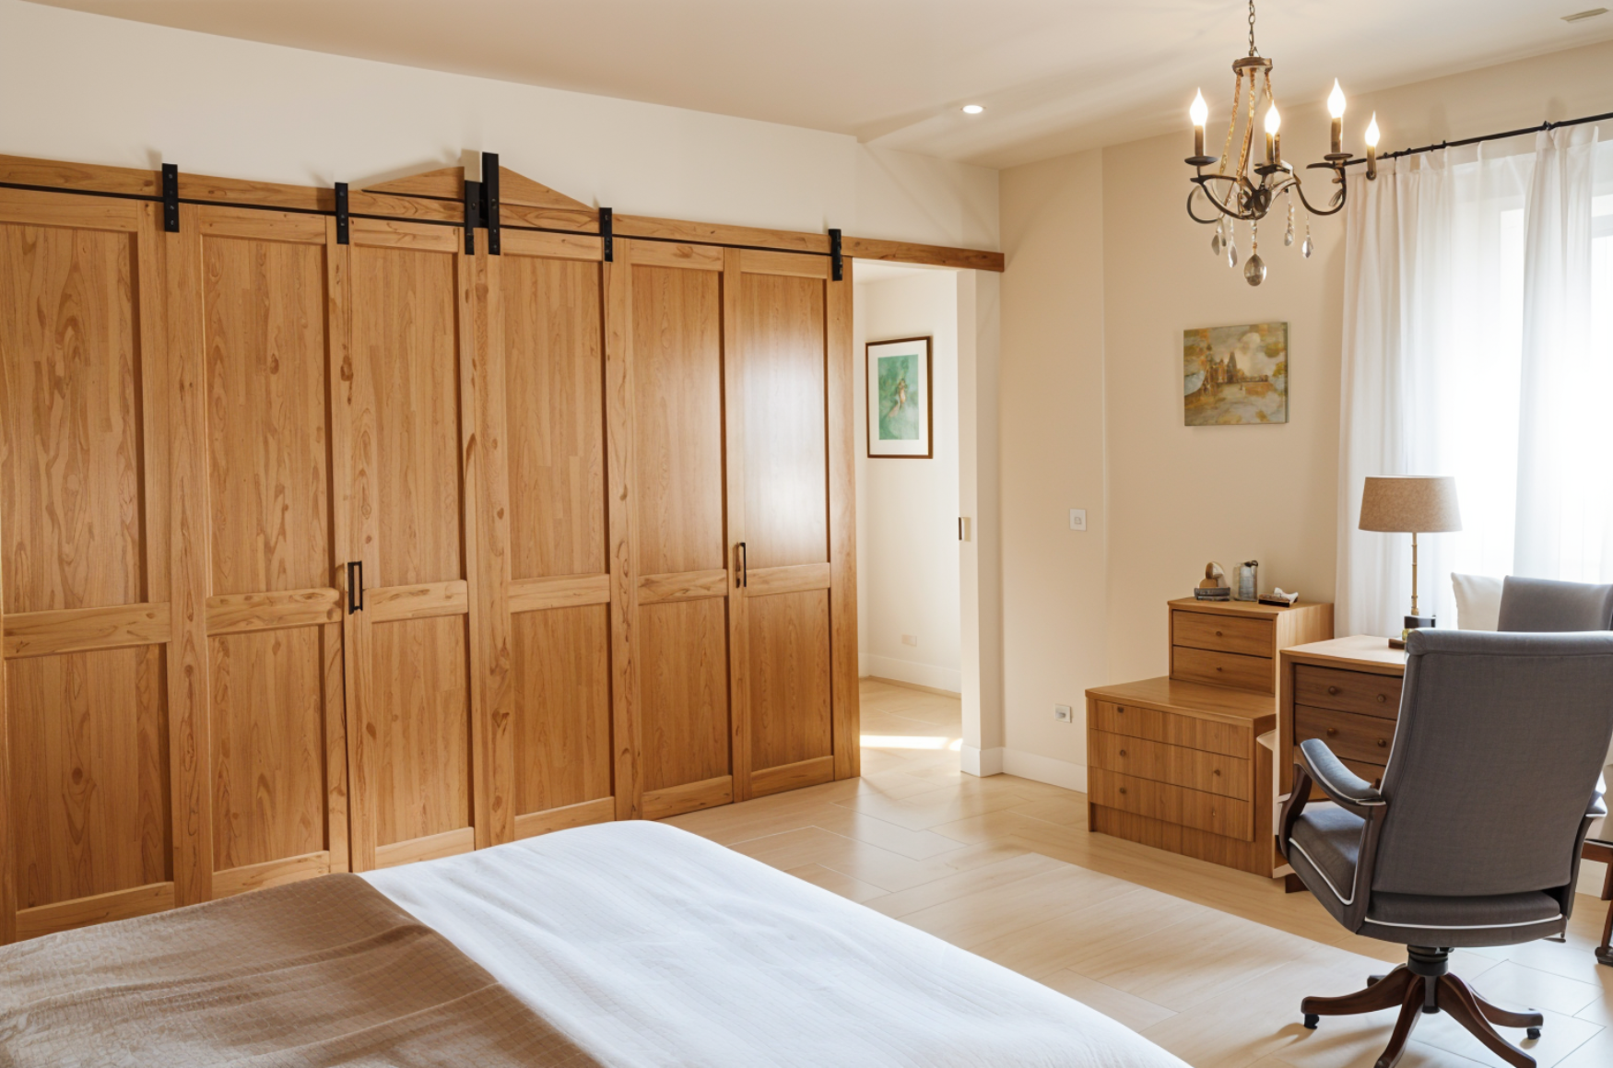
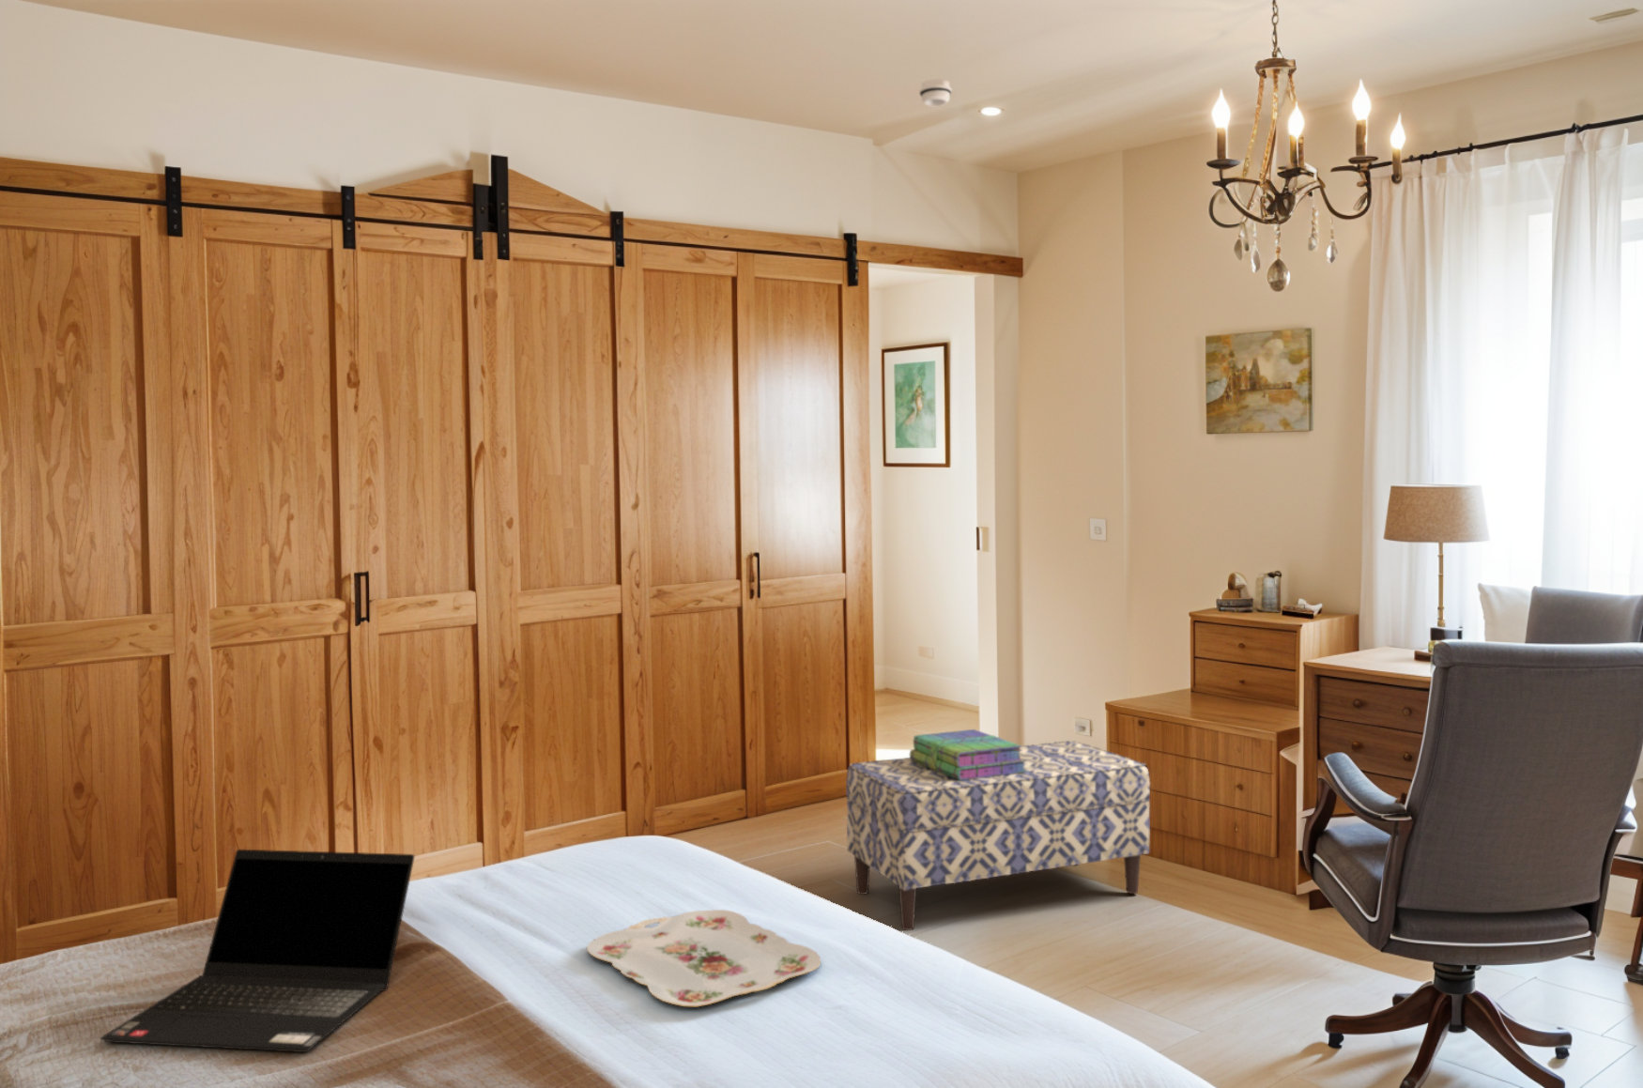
+ bench [845,739,1151,931]
+ serving tray [585,908,822,1008]
+ stack of books [908,729,1026,780]
+ laptop computer [100,849,417,1053]
+ smoke detector [918,78,953,107]
